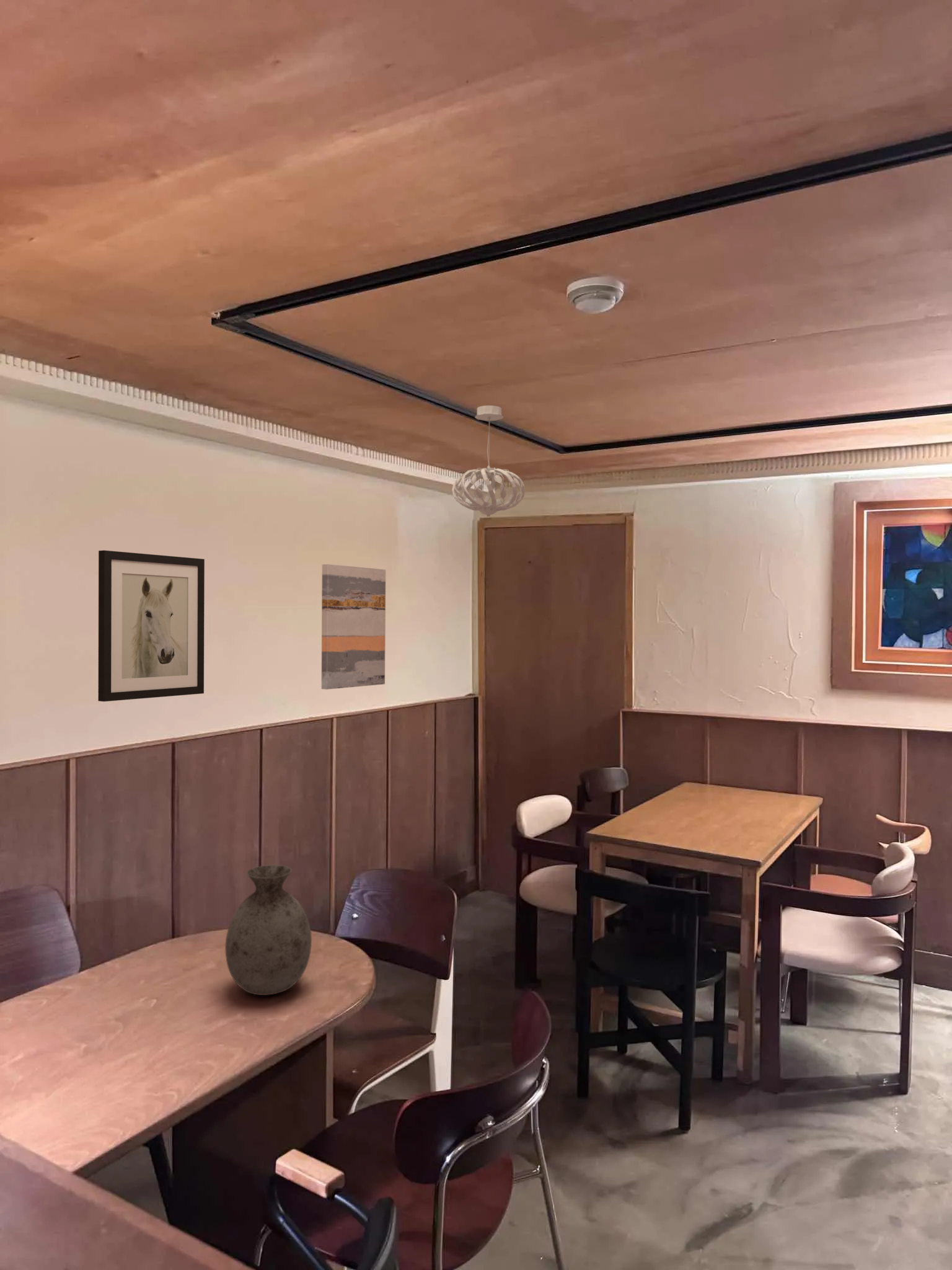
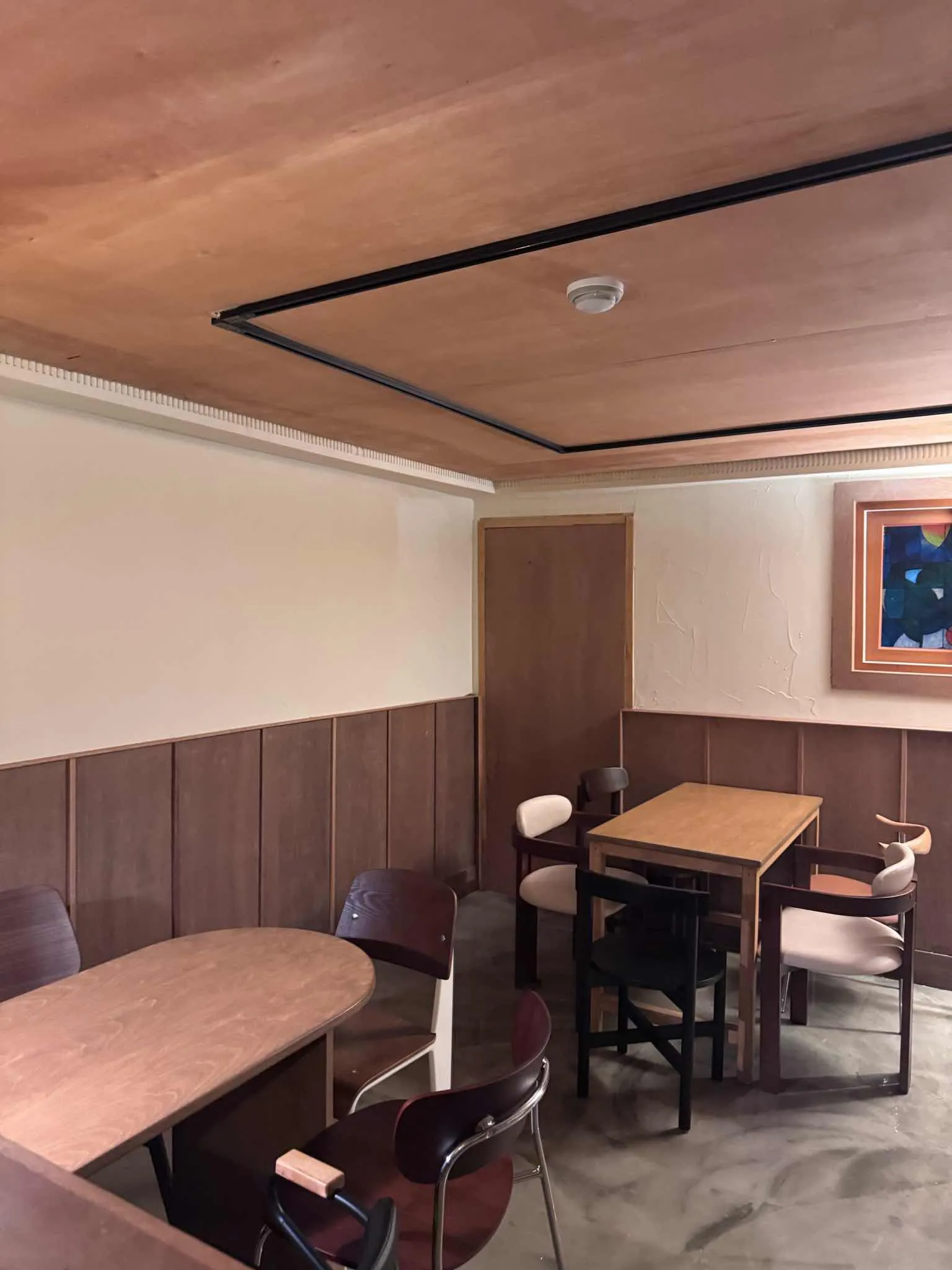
- pendant light [451,405,526,517]
- wall art [97,549,205,702]
- vase [224,864,312,996]
- wall art [321,564,386,690]
